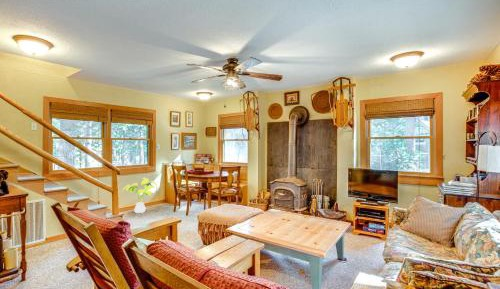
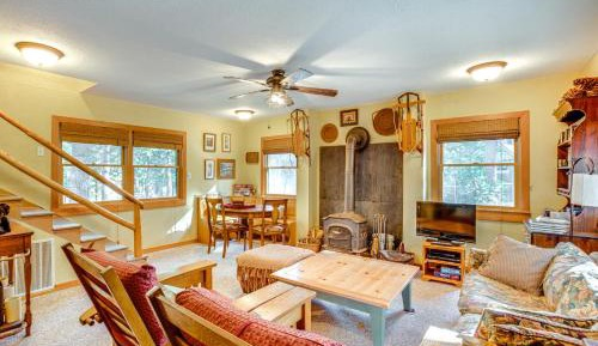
- house plant [121,177,159,214]
